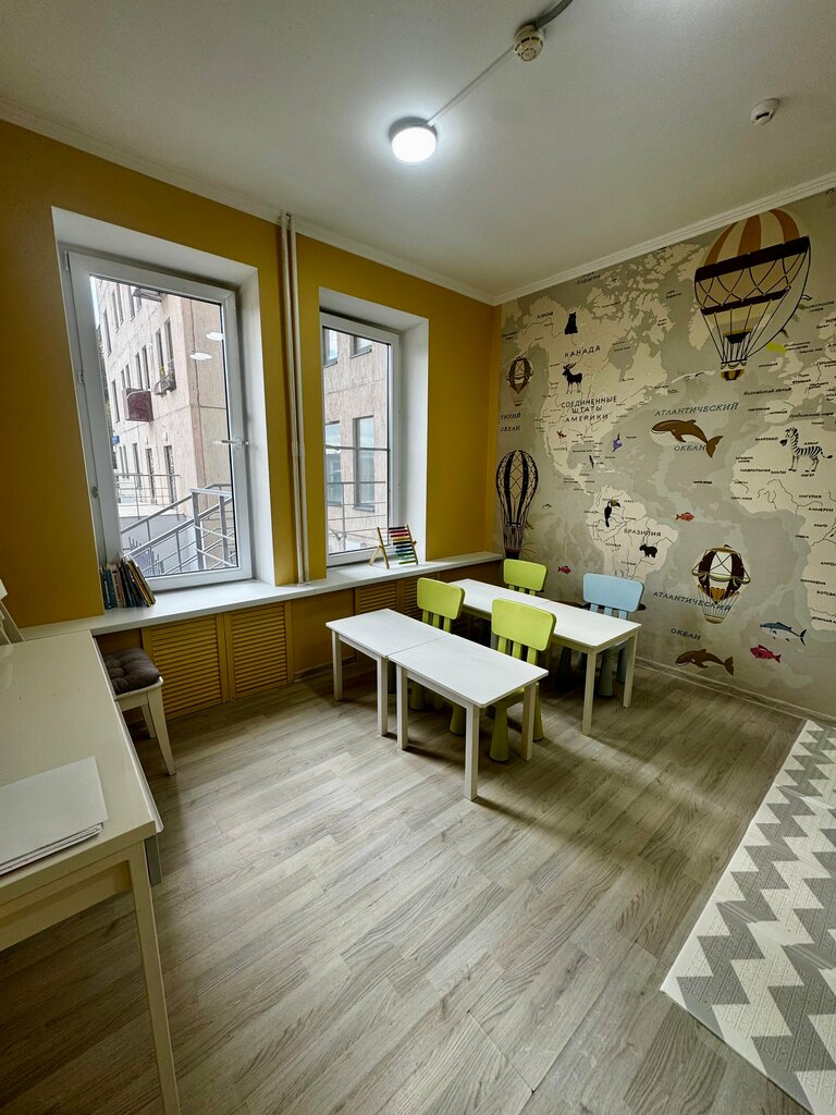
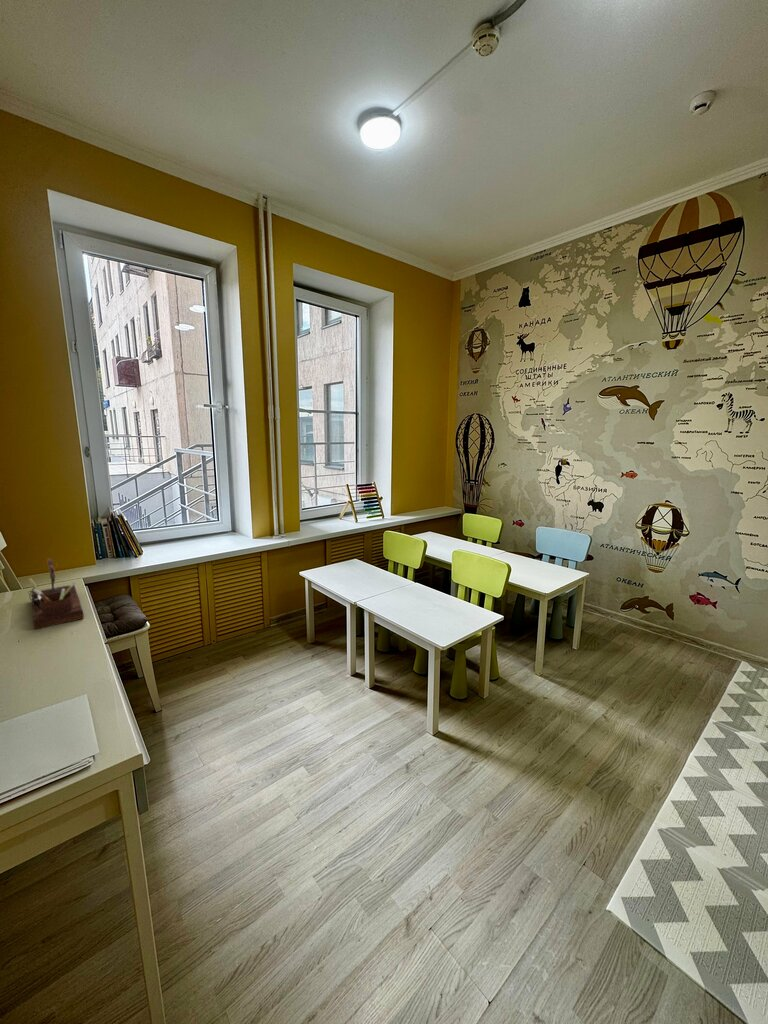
+ desk organizer [27,558,85,630]
